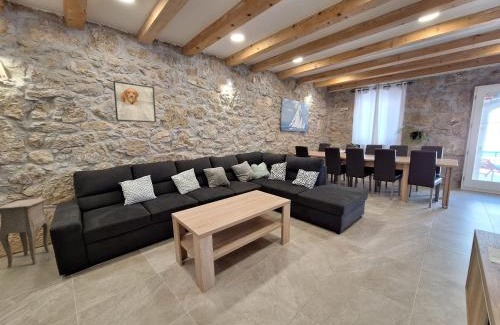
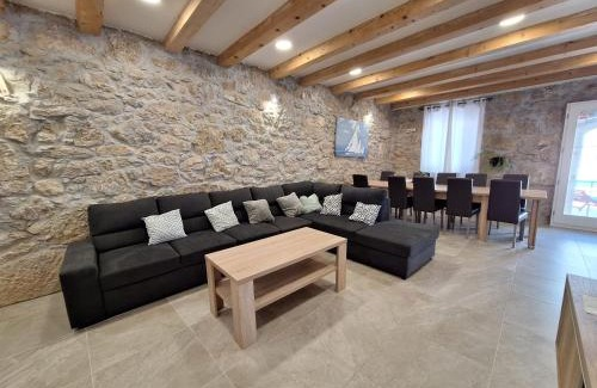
- side table [0,198,51,269]
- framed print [112,80,157,123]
